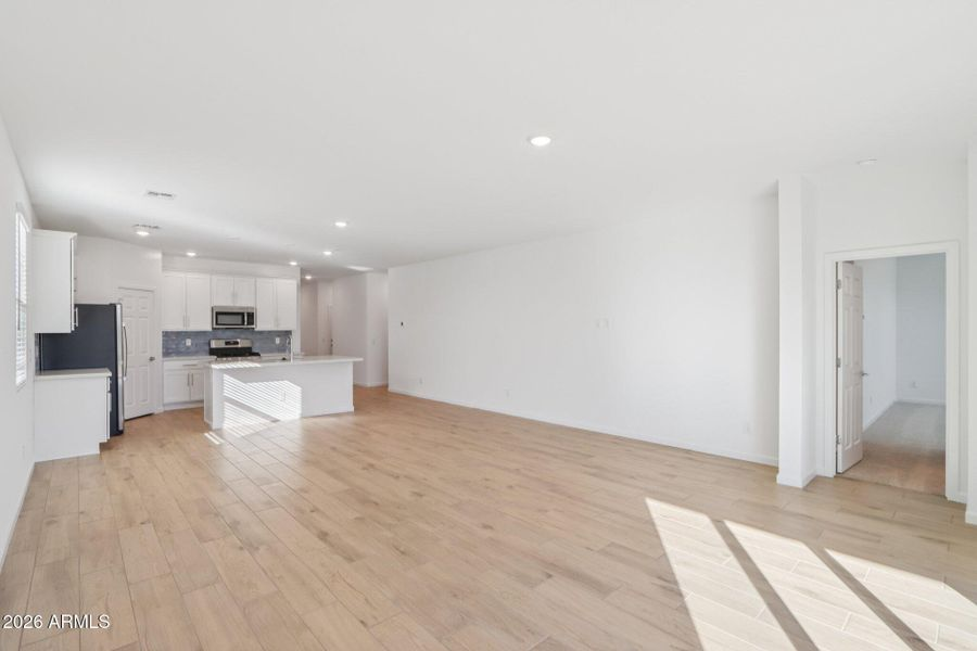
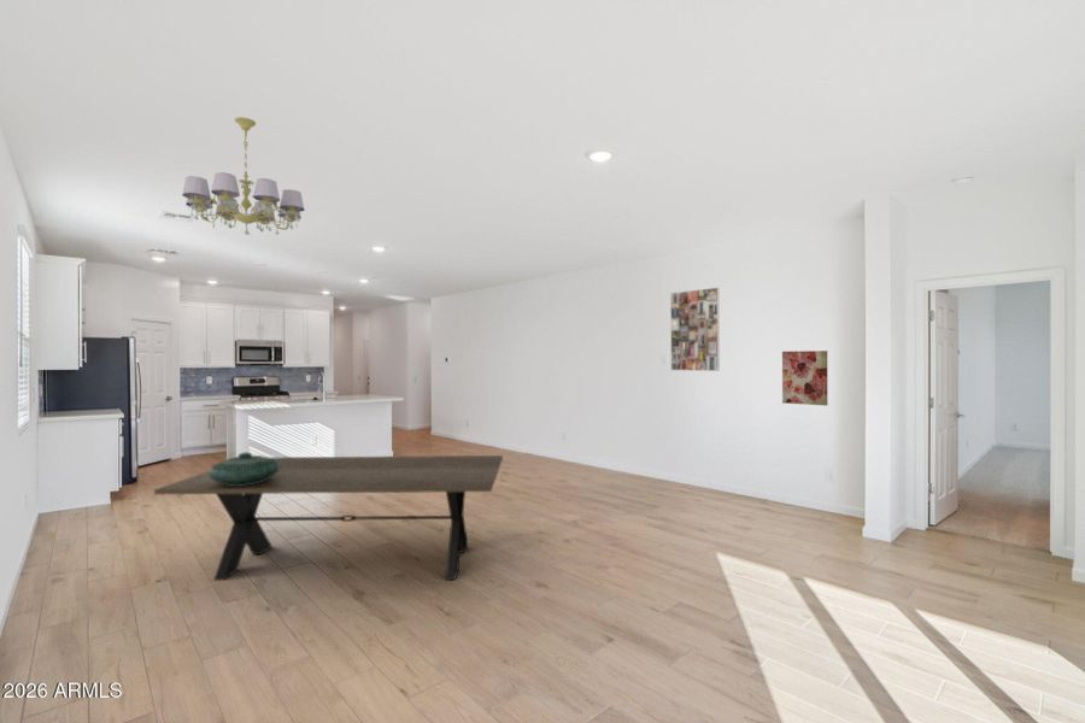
+ decorative bowl [207,451,280,486]
+ wall art [781,349,828,407]
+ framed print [669,287,721,372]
+ dining table [153,454,504,582]
+ chandelier [181,116,305,236]
